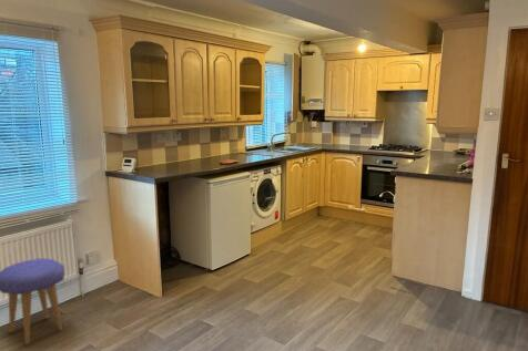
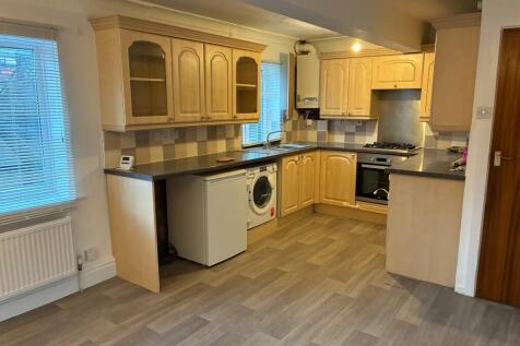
- stool [0,257,65,345]
